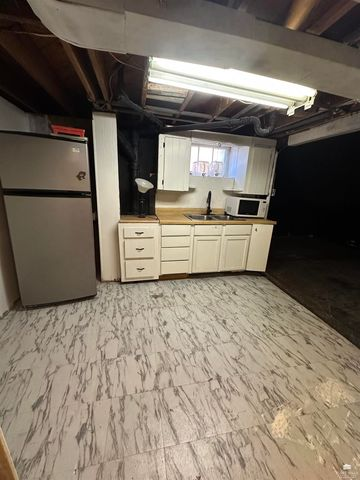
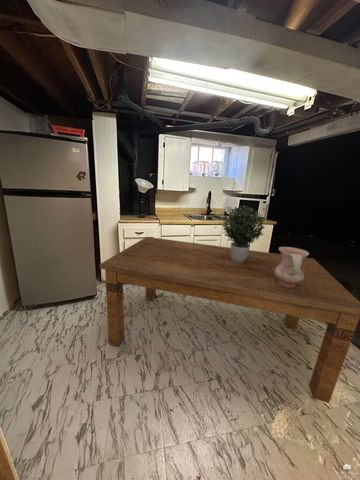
+ potted plant [221,205,266,264]
+ ceramic jug [274,246,310,287]
+ dining table [99,236,360,404]
